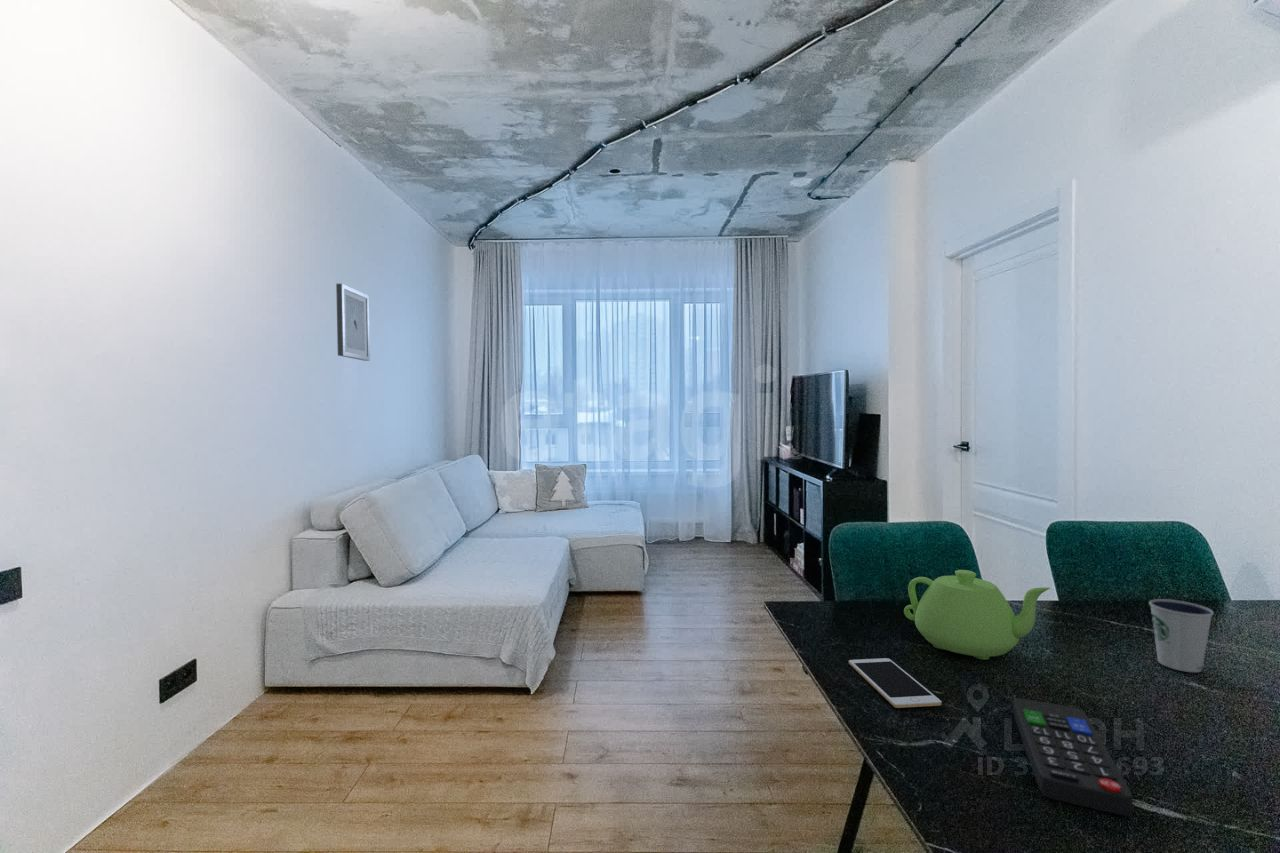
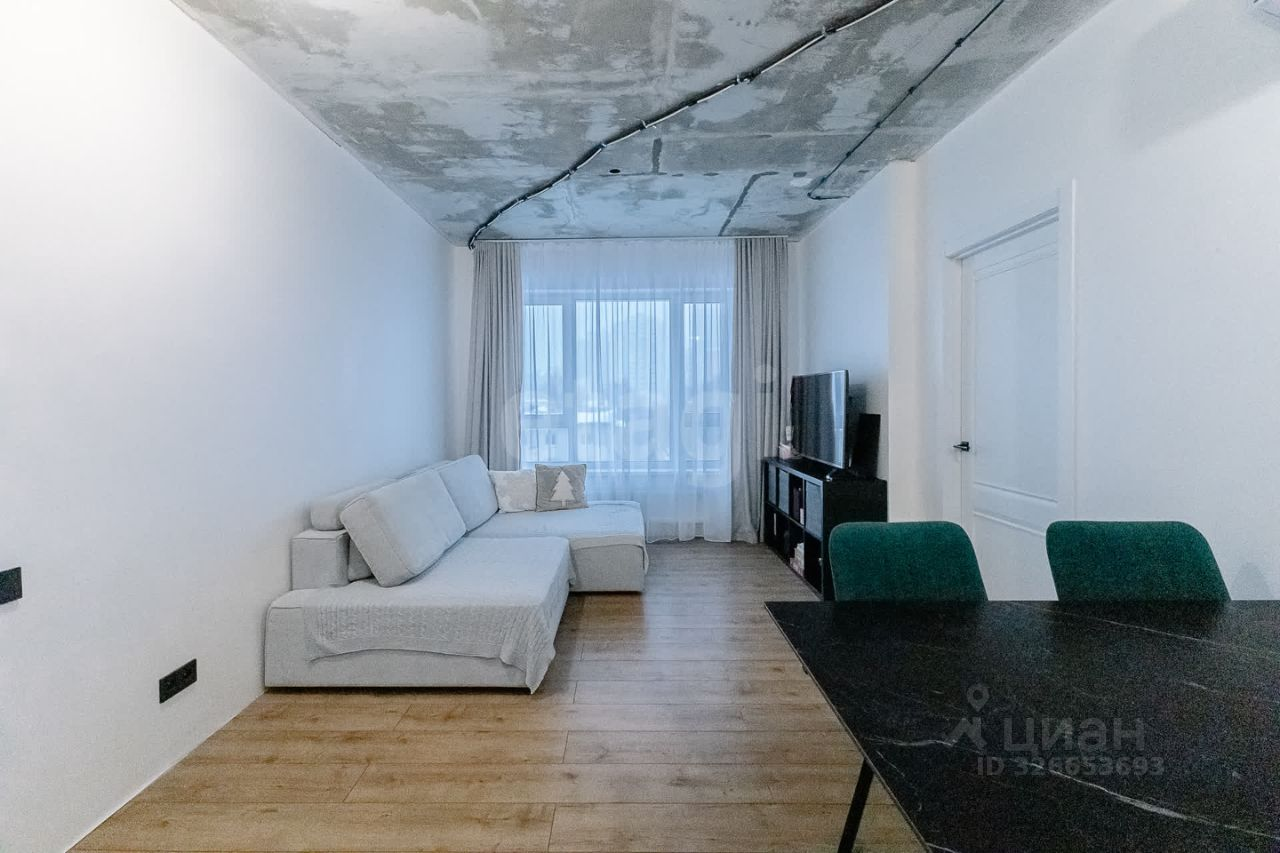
- remote control [1013,697,1134,817]
- teapot [903,569,1051,661]
- wall art [335,283,371,362]
- cell phone [848,657,942,709]
- dixie cup [1148,598,1215,673]
